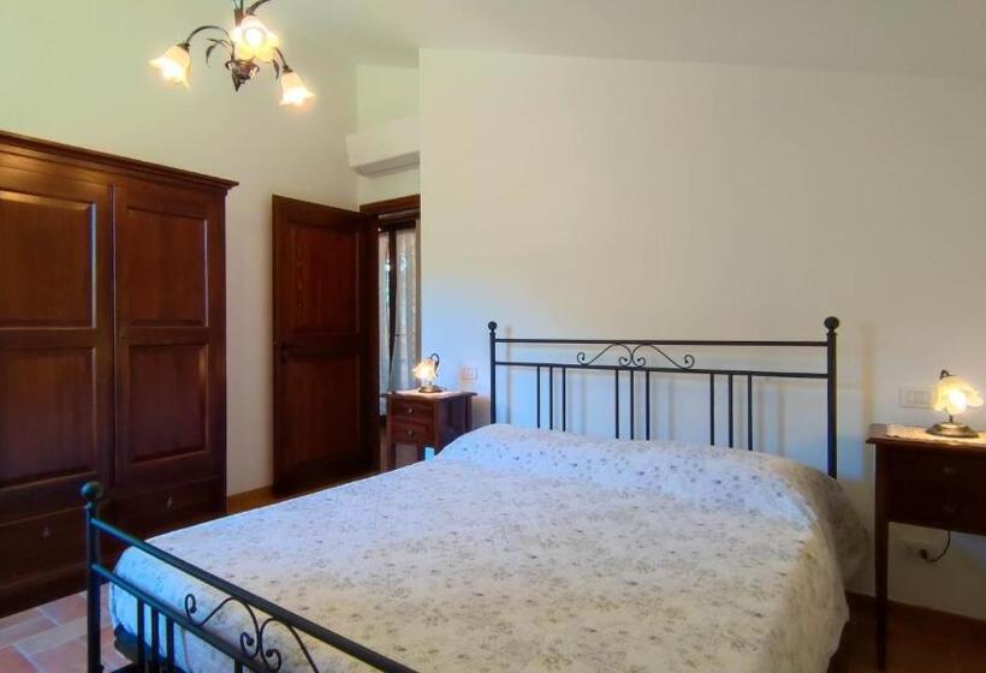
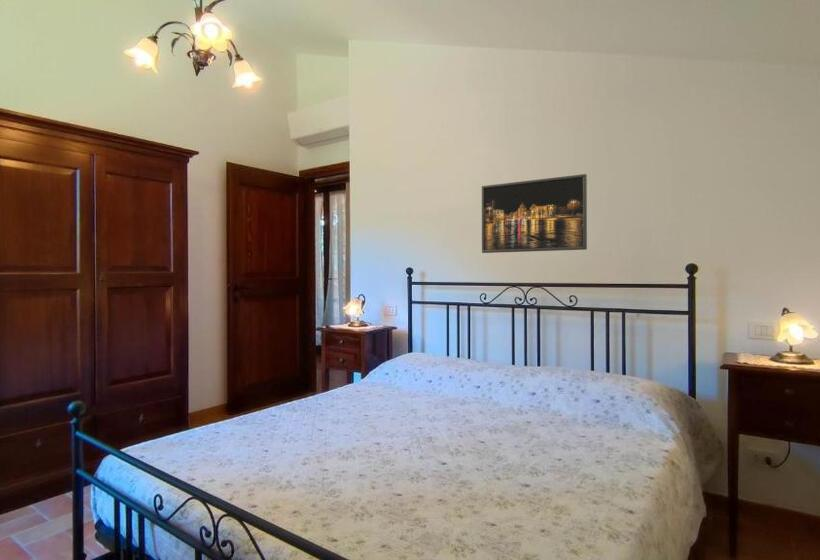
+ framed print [481,173,588,254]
